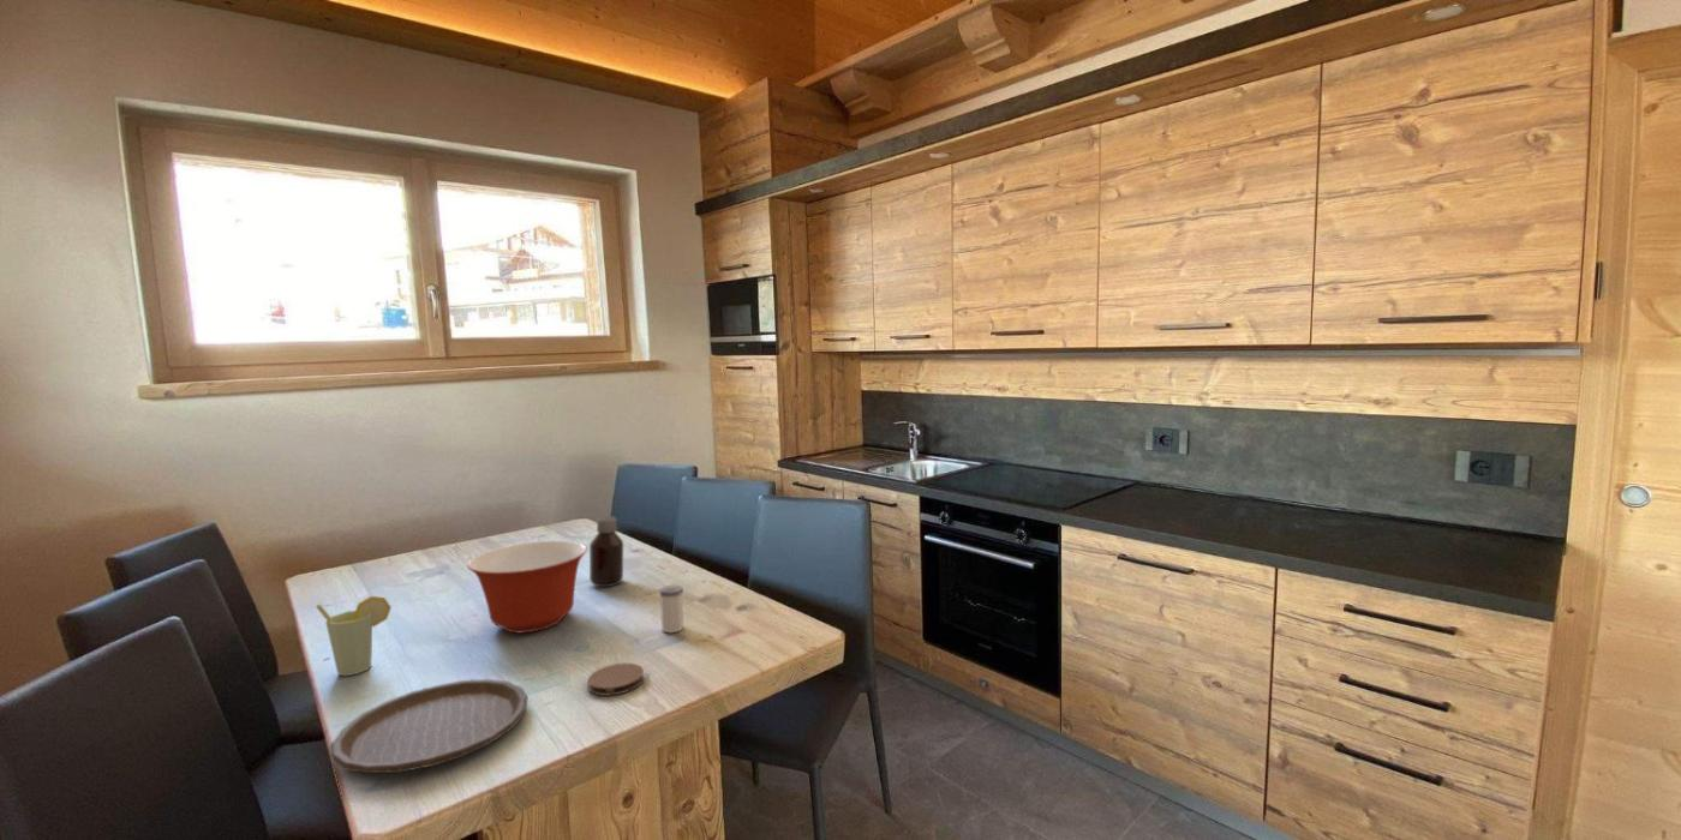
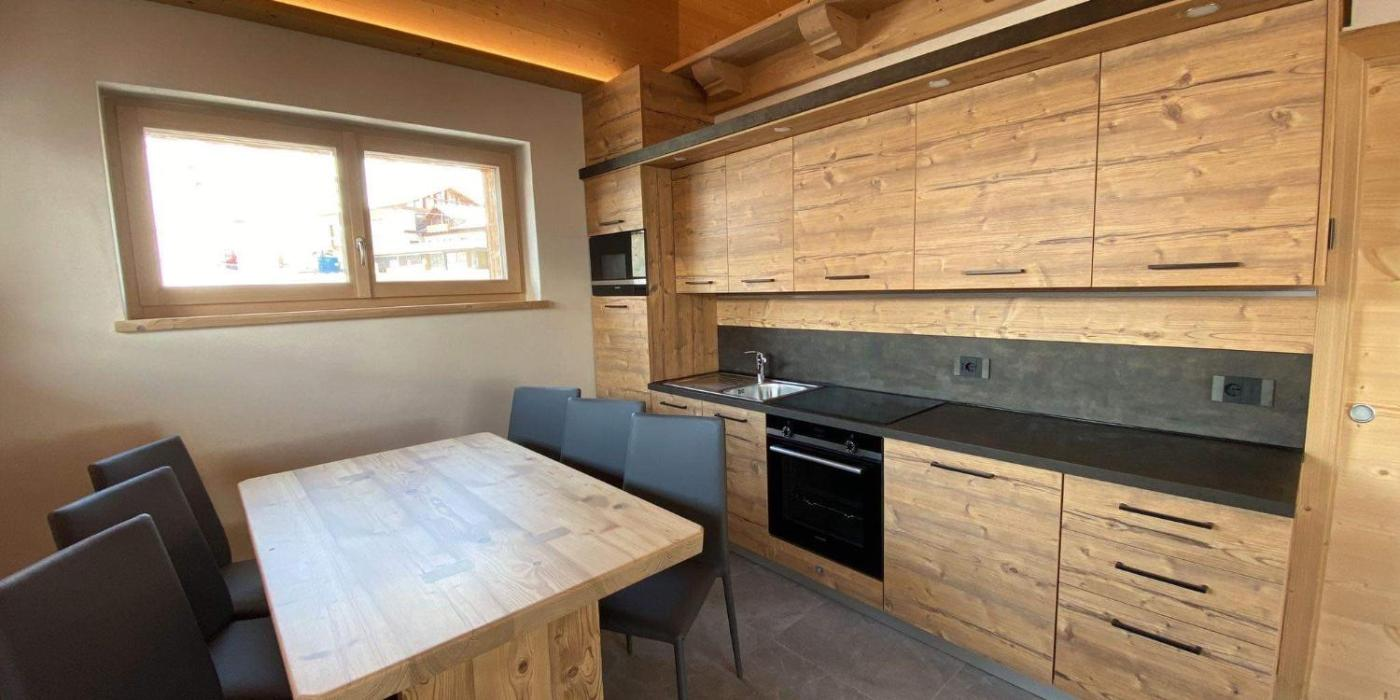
- cup [315,595,393,677]
- coaster [586,662,645,697]
- bottle [588,515,624,588]
- plate [330,678,530,774]
- mixing bowl [466,540,588,634]
- salt shaker [658,584,686,634]
